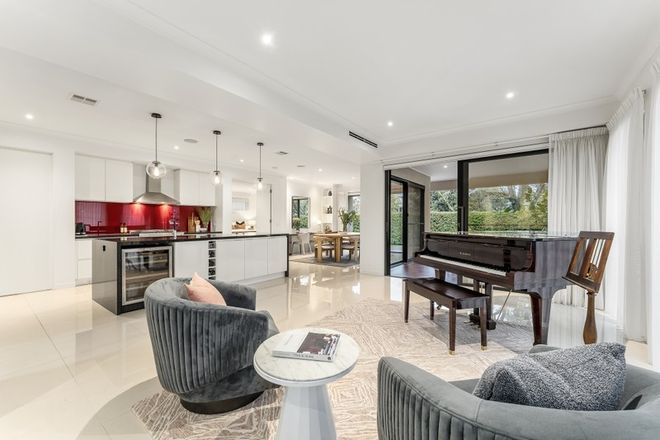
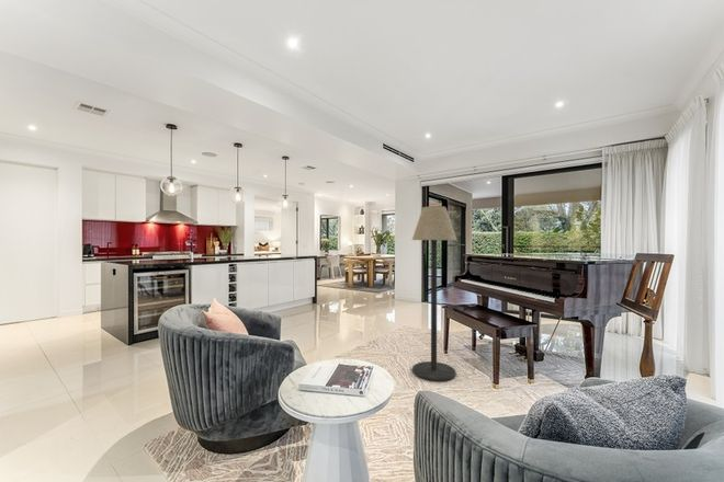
+ floor lamp [411,205,457,382]
